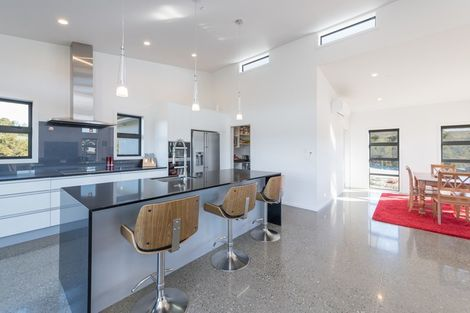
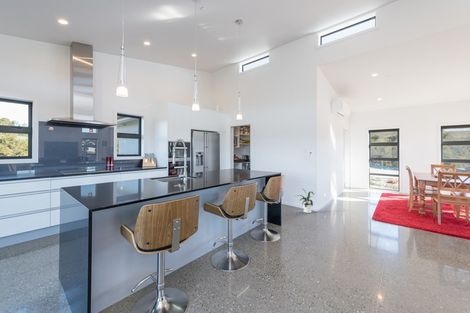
+ house plant [294,188,315,214]
